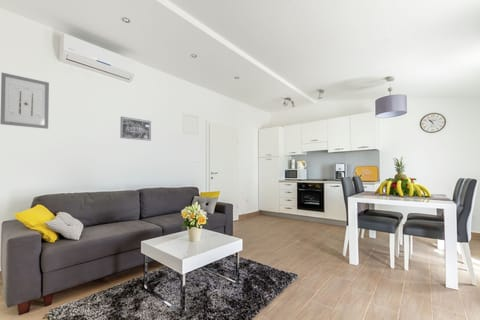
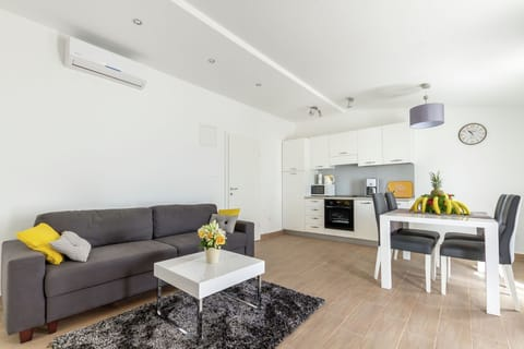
- wall art [120,116,152,141]
- wall art [0,72,50,130]
